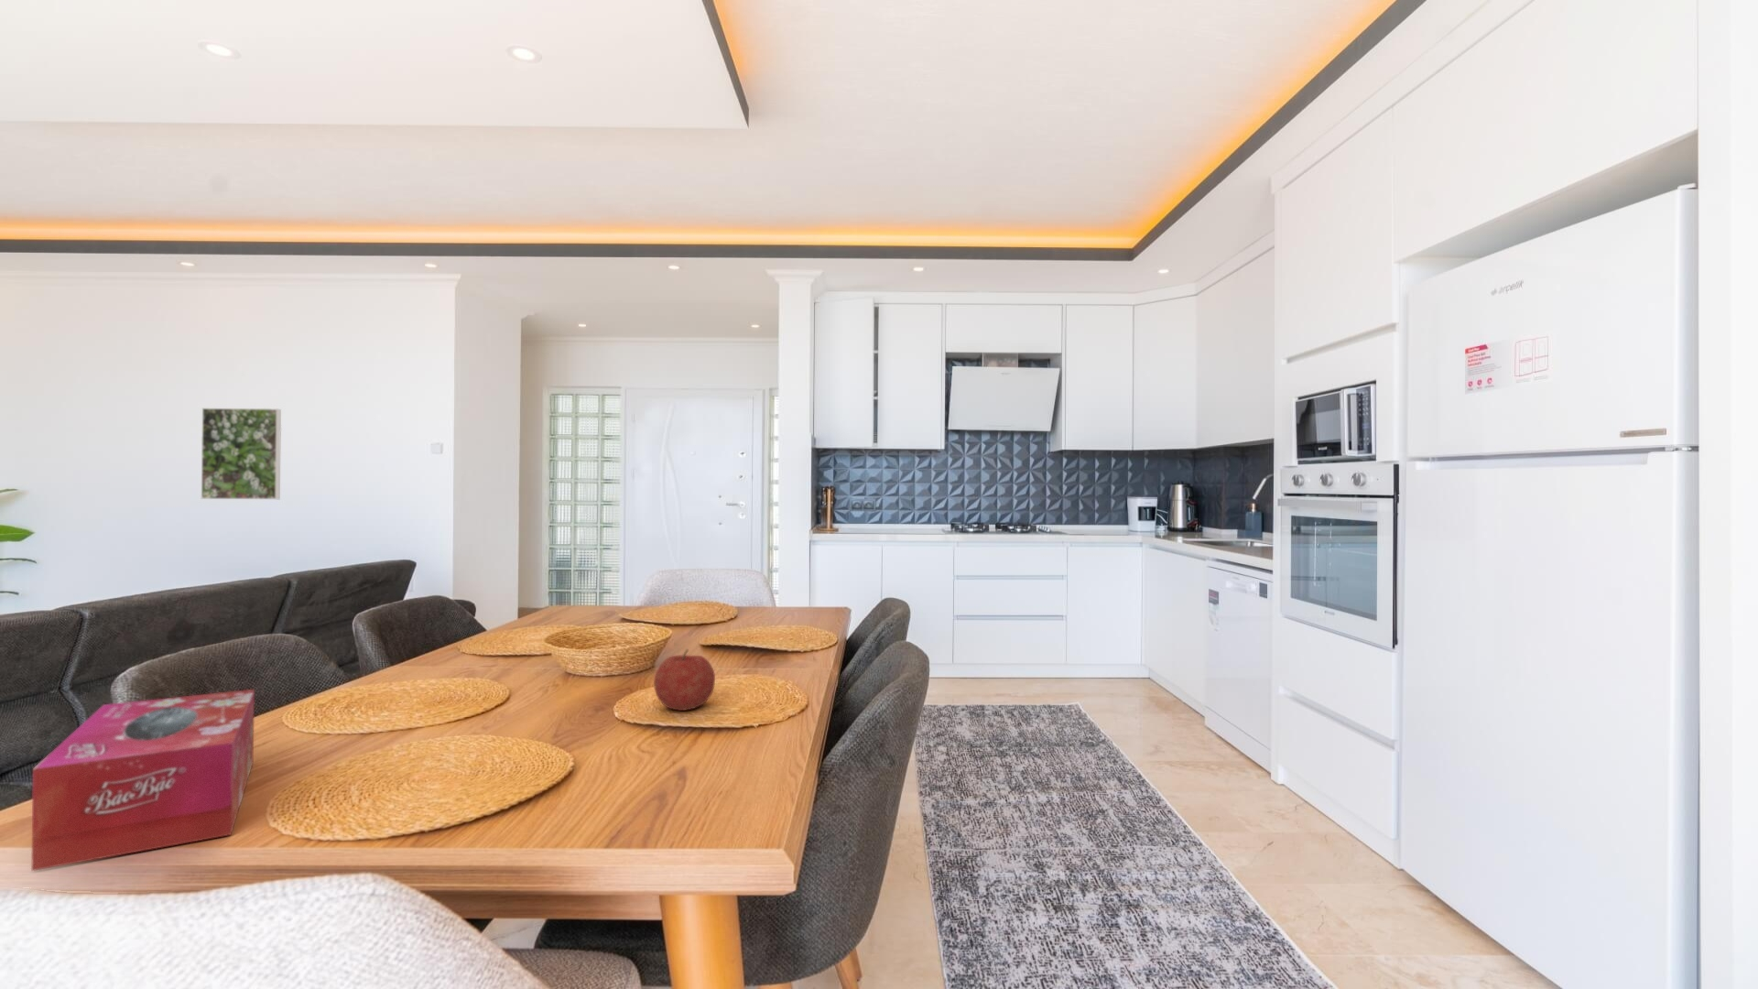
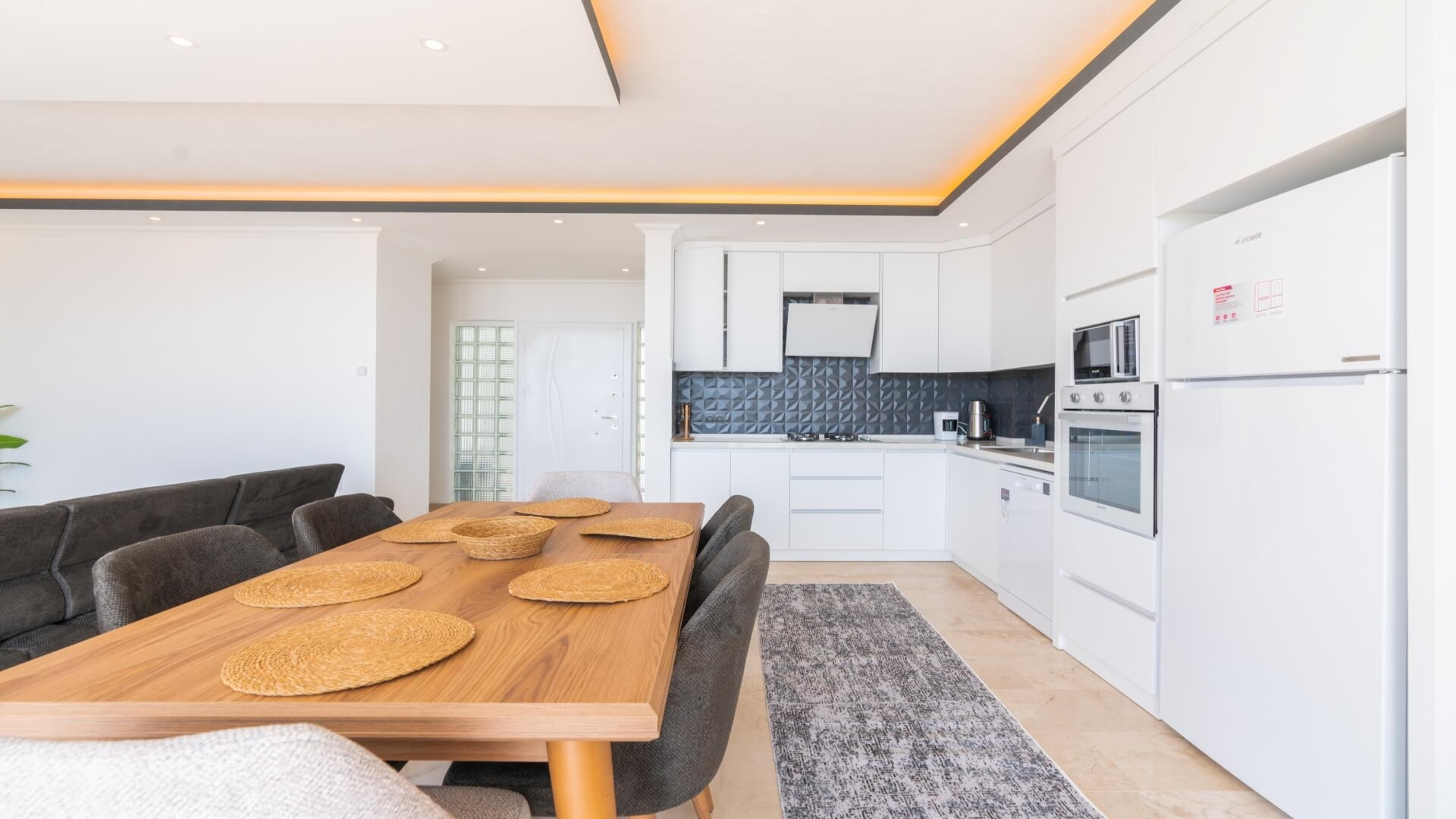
- fruit [653,647,716,711]
- tissue box [30,688,256,872]
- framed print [200,407,283,500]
